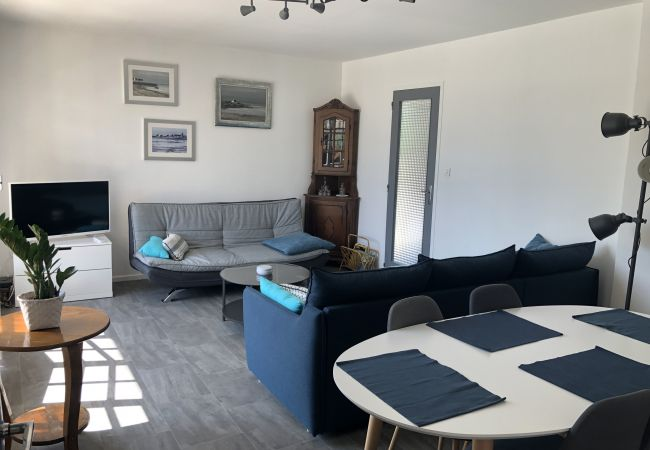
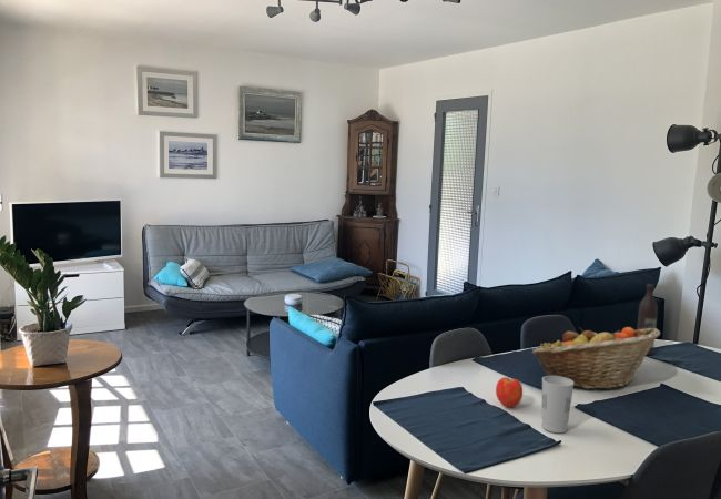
+ fruit basket [530,326,661,390]
+ apple [495,376,524,408]
+ cup [540,375,575,434]
+ wine bottle [636,283,659,356]
